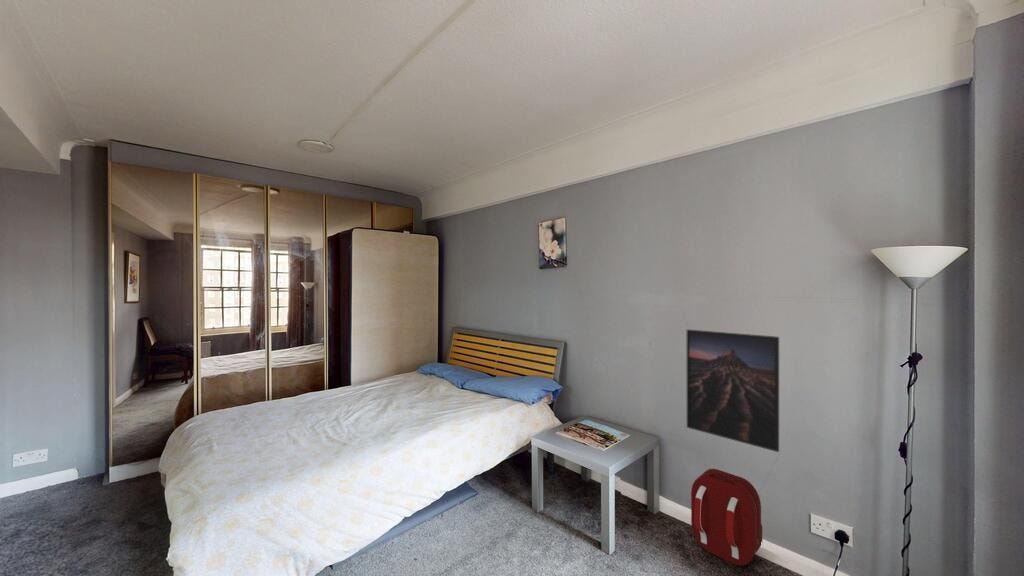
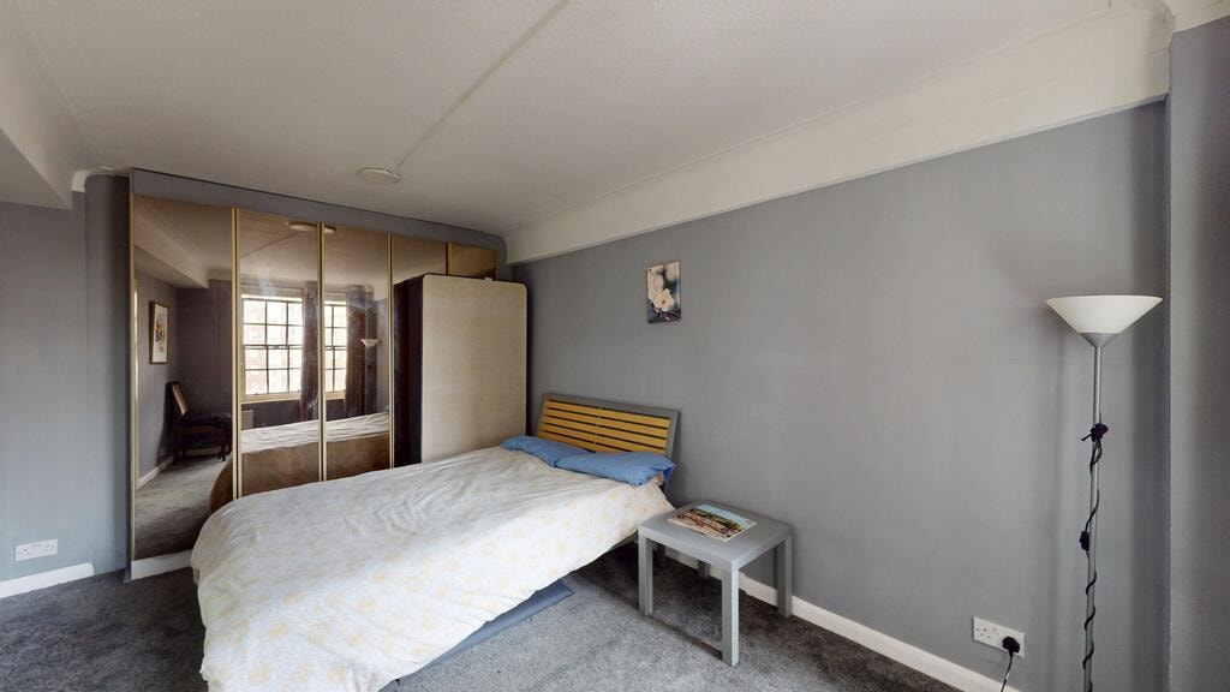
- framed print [686,328,780,453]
- backpack [690,468,763,567]
